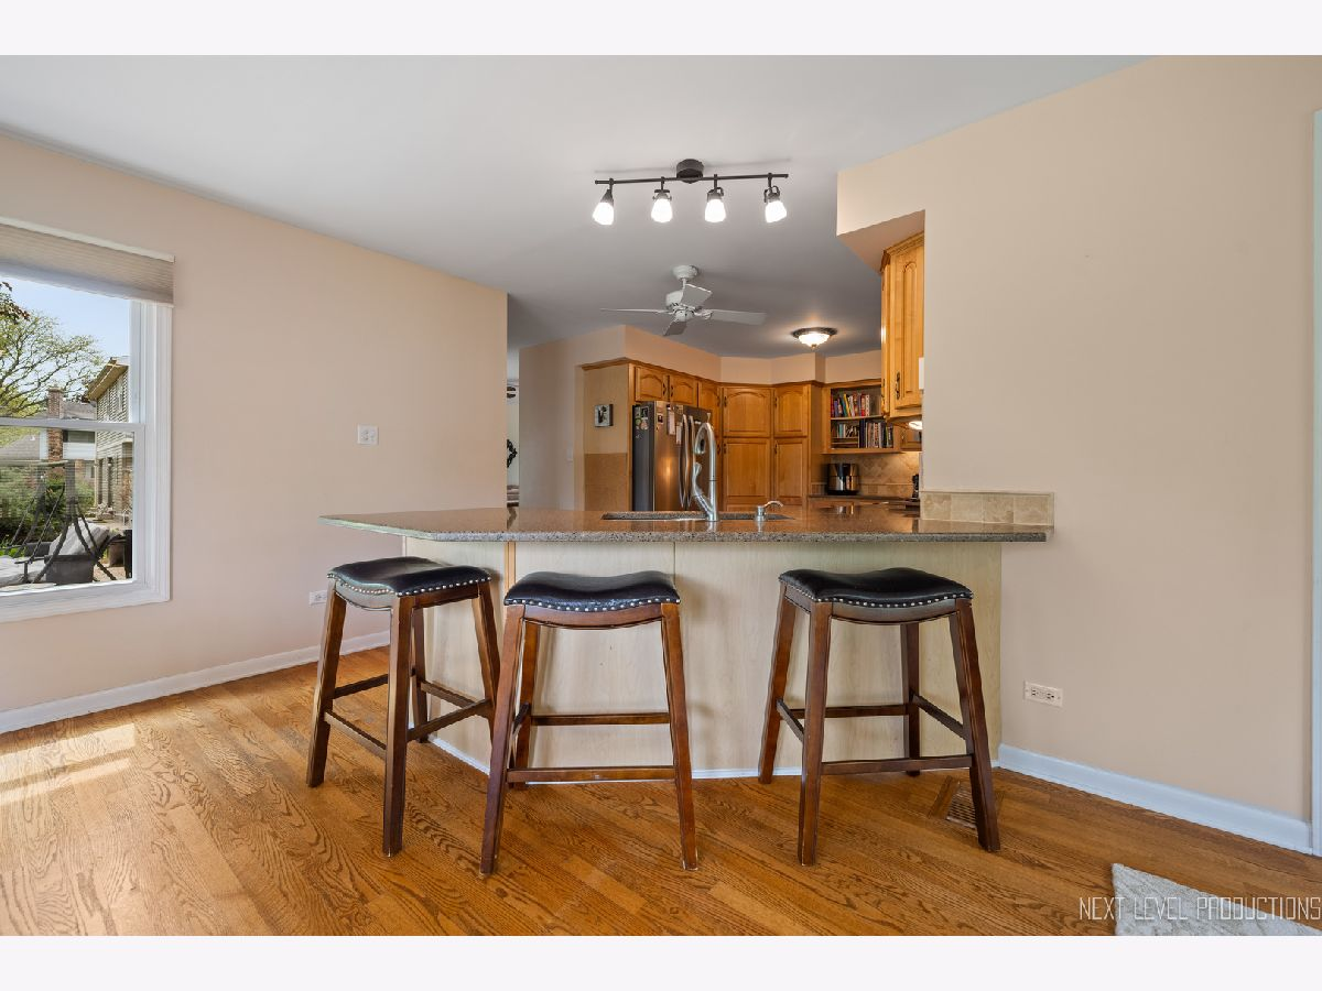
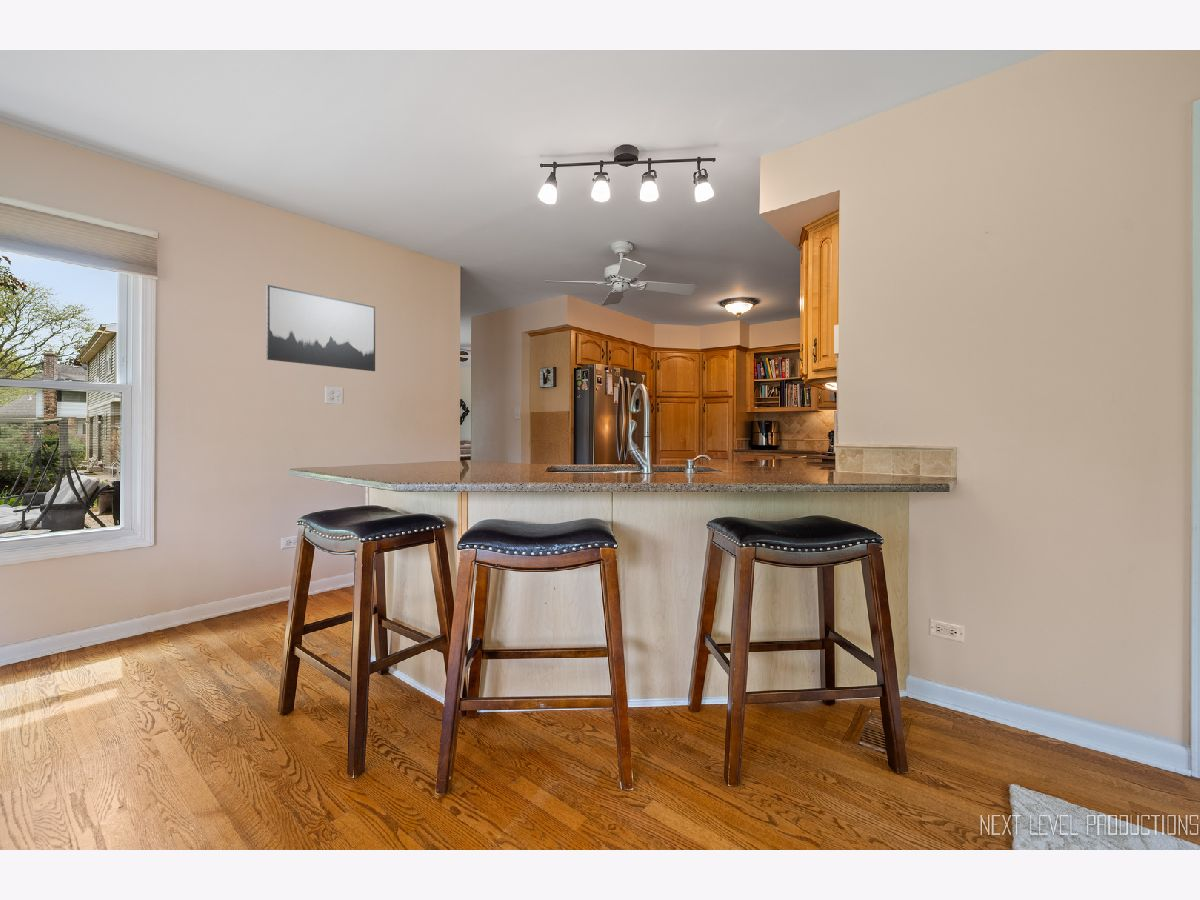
+ wall art [265,284,376,372]
